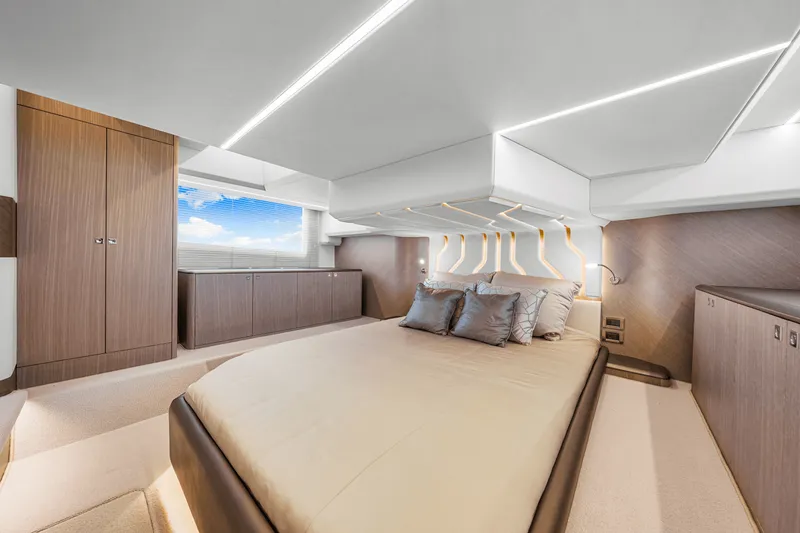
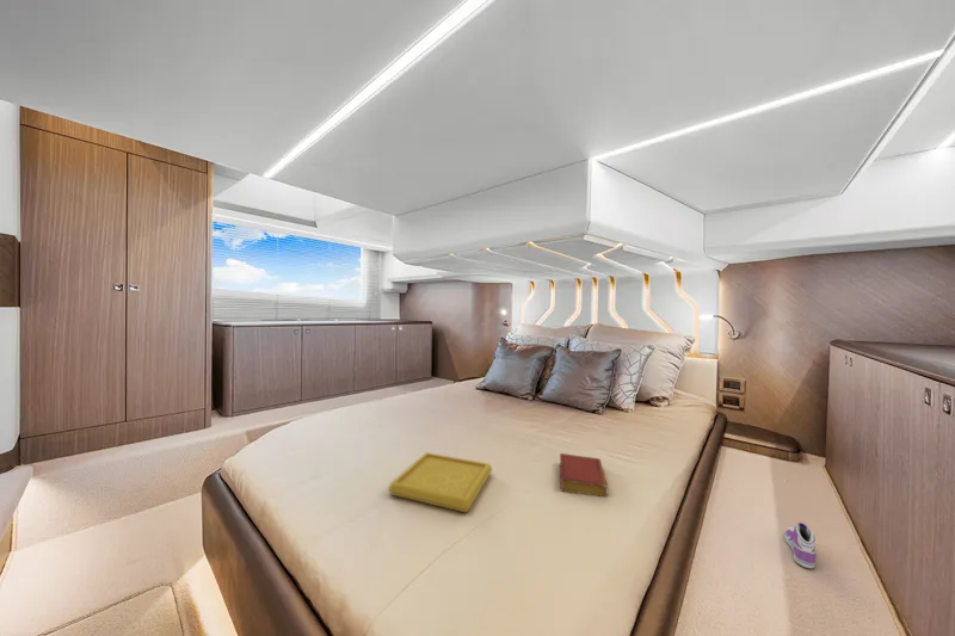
+ book [559,452,610,498]
+ serving tray [387,451,493,513]
+ sneaker [783,521,817,569]
